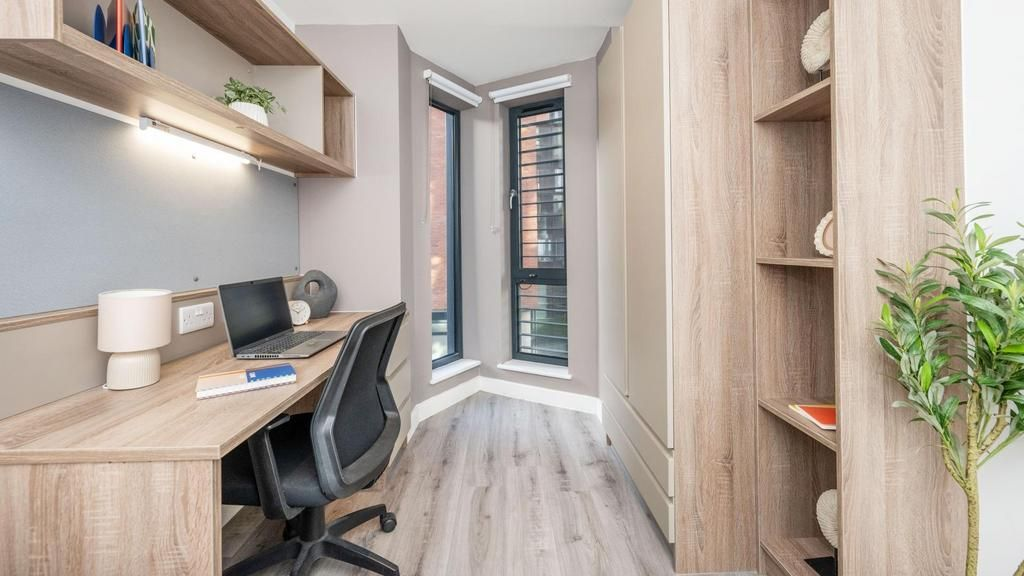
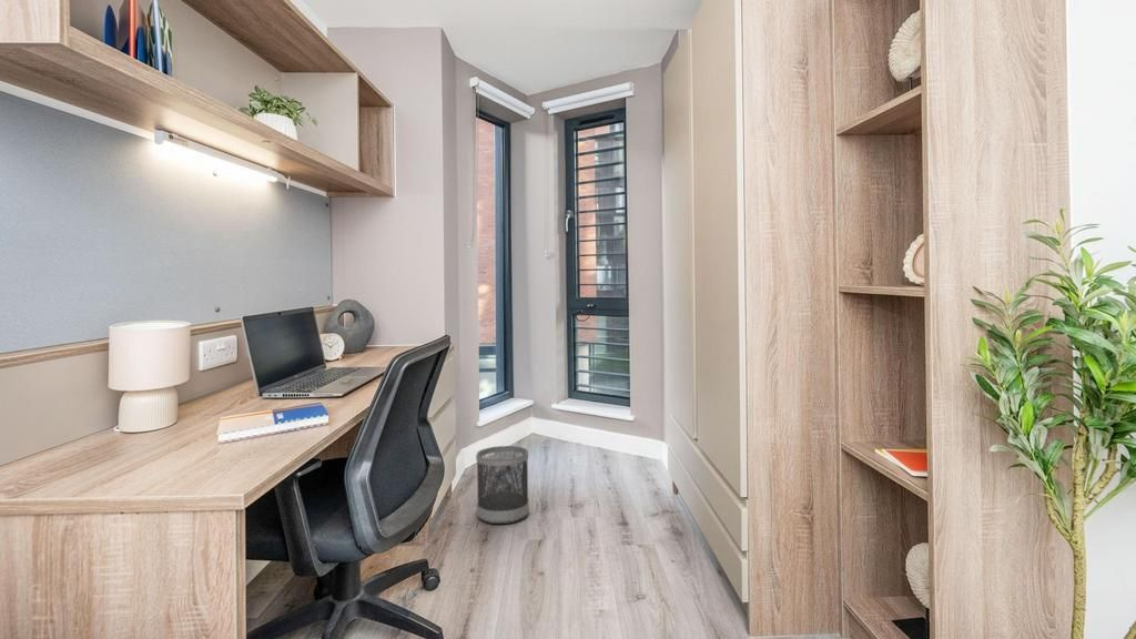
+ wastebasket [475,445,530,525]
